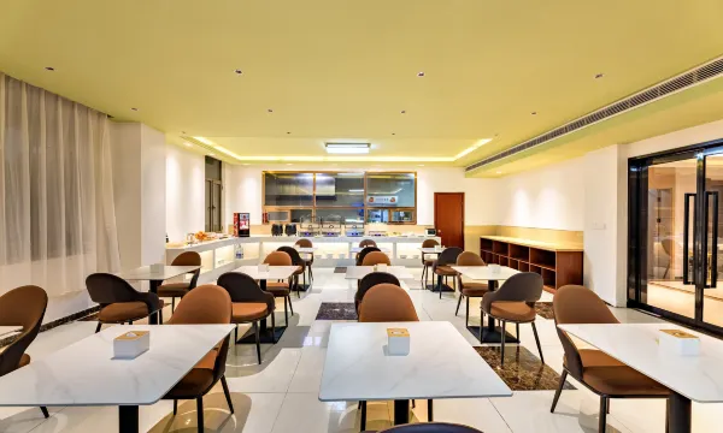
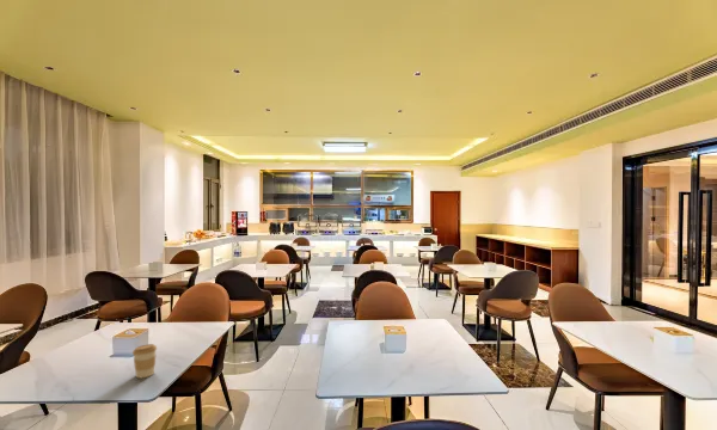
+ coffee cup [131,343,158,380]
